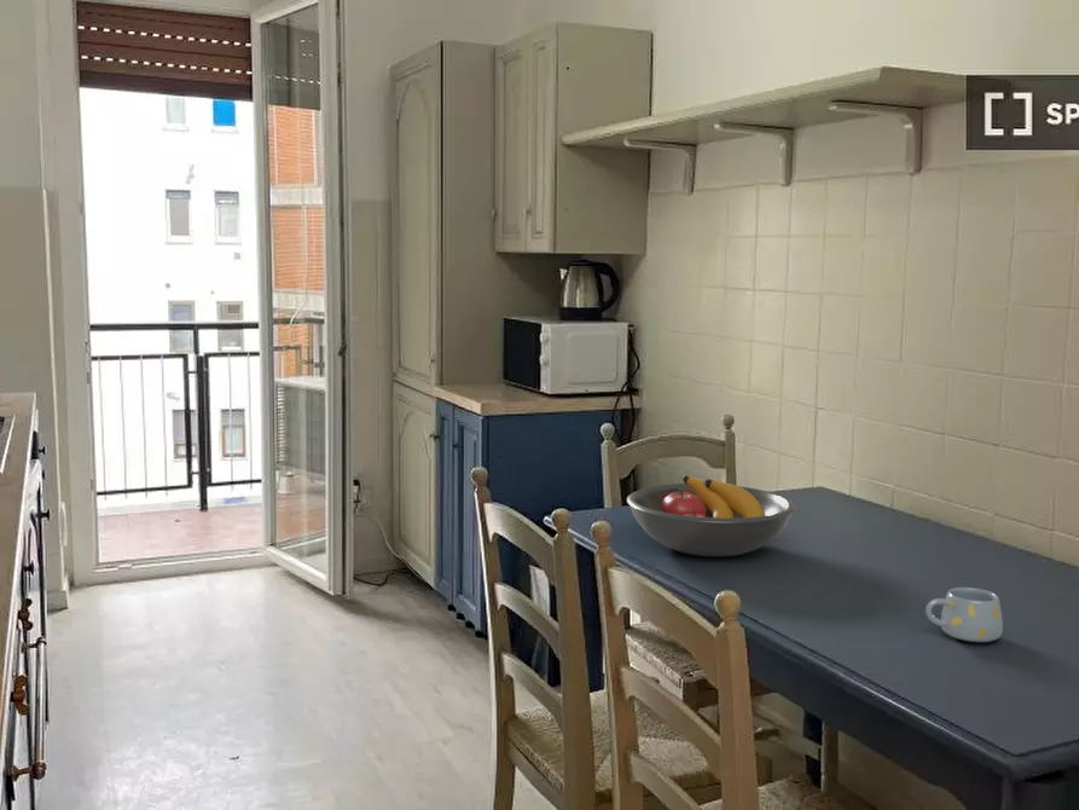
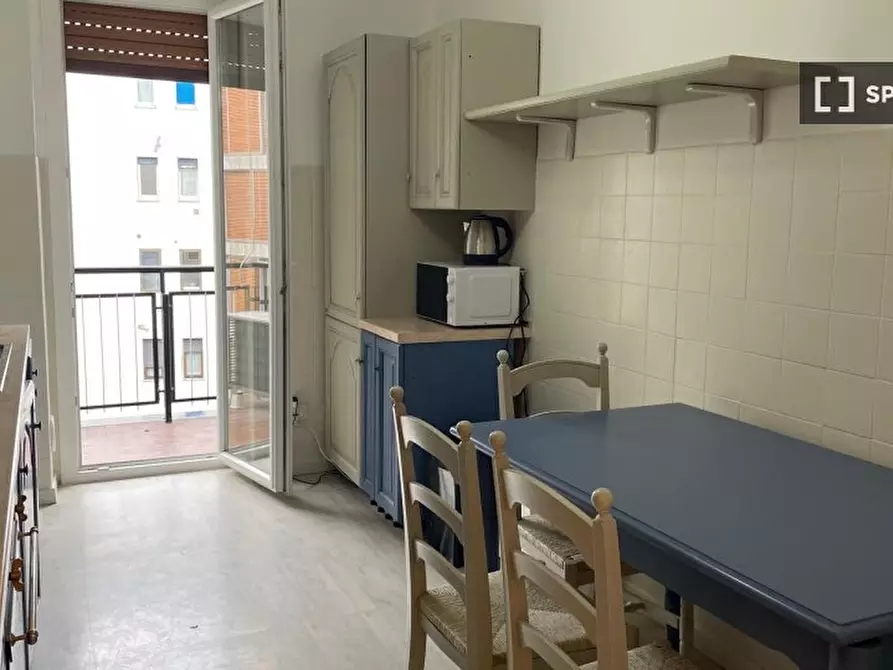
- mug [924,586,1004,643]
- fruit bowl [626,474,796,557]
